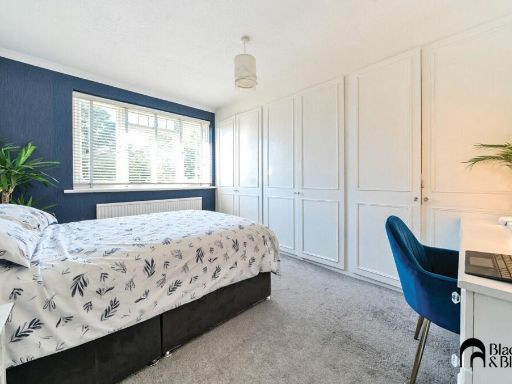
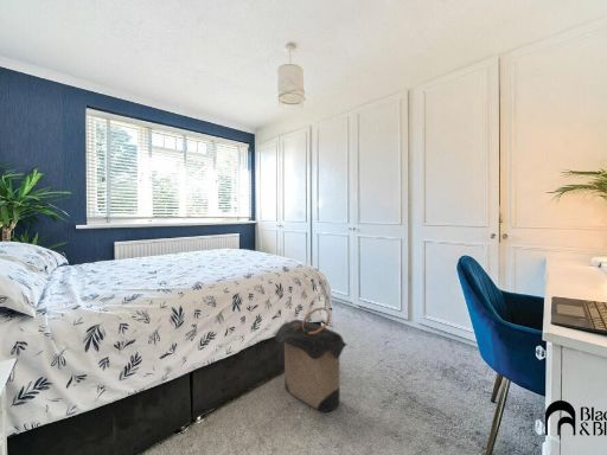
+ laundry hamper [273,306,349,414]
